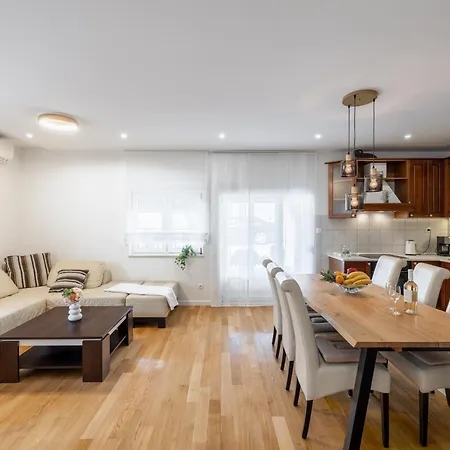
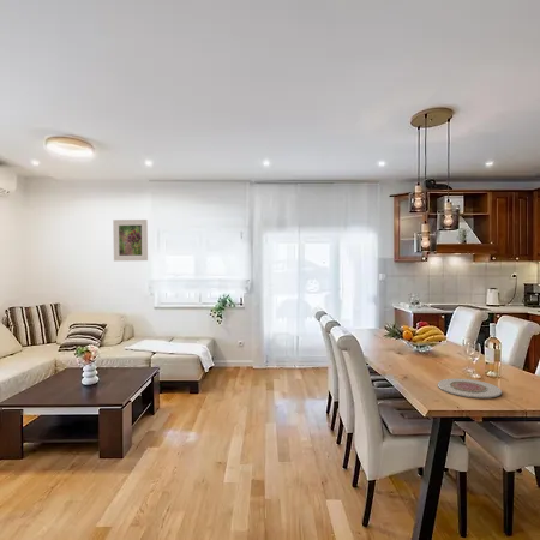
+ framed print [112,218,149,262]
+ plate [437,378,503,400]
